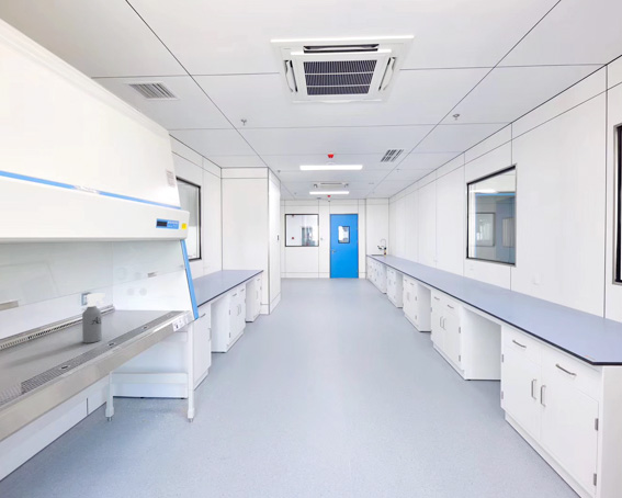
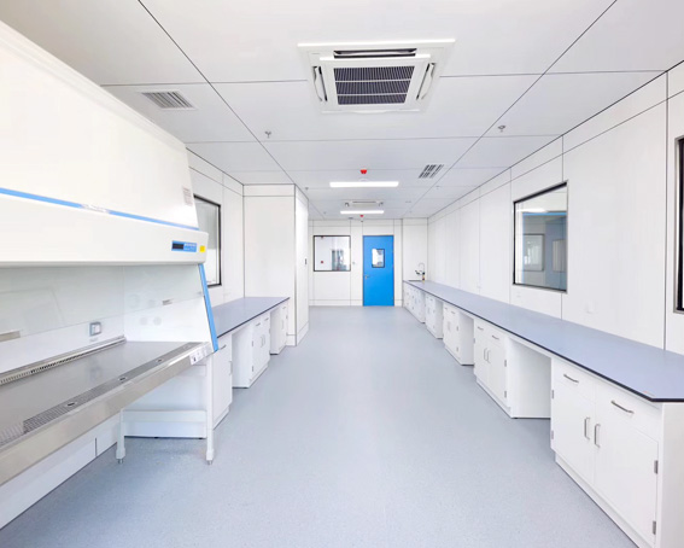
- spray bottle [81,293,106,344]
